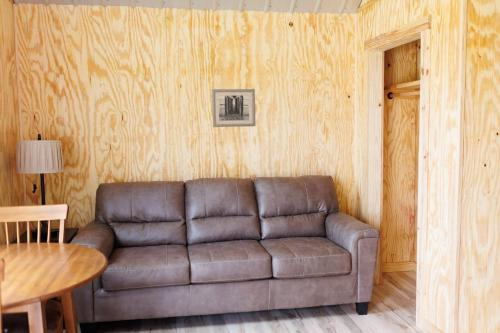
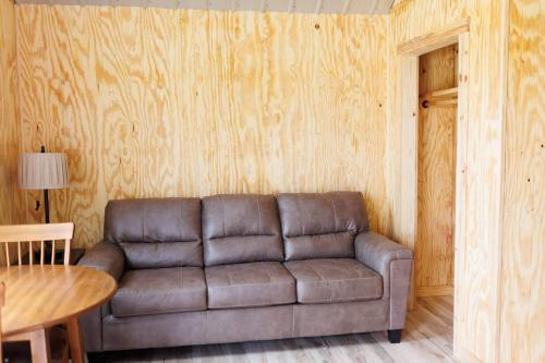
- wall art [211,88,256,128]
